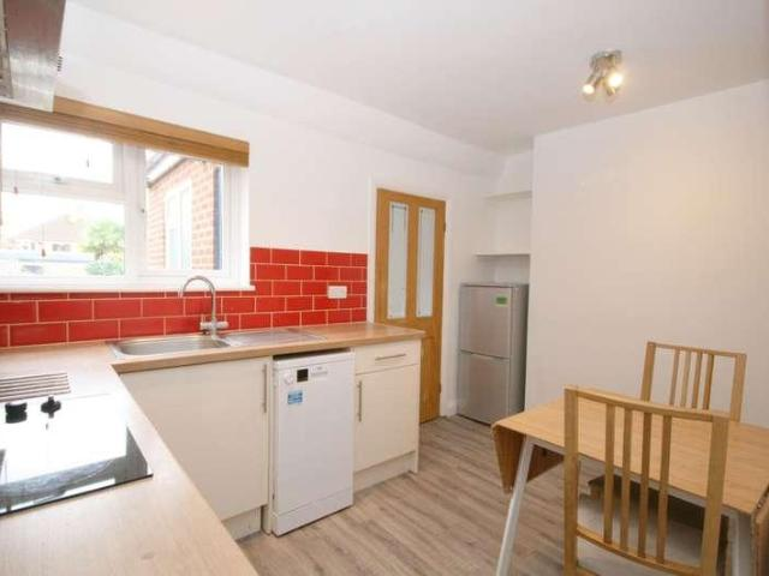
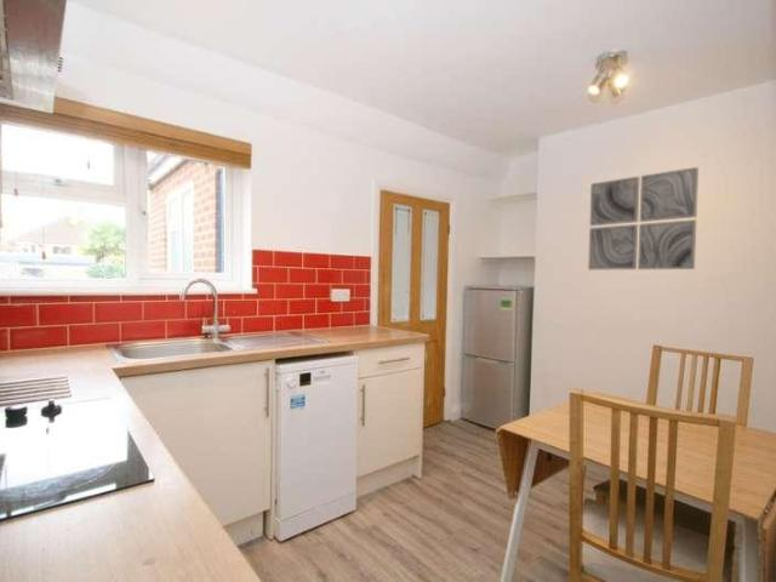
+ wall art [587,166,700,272]
